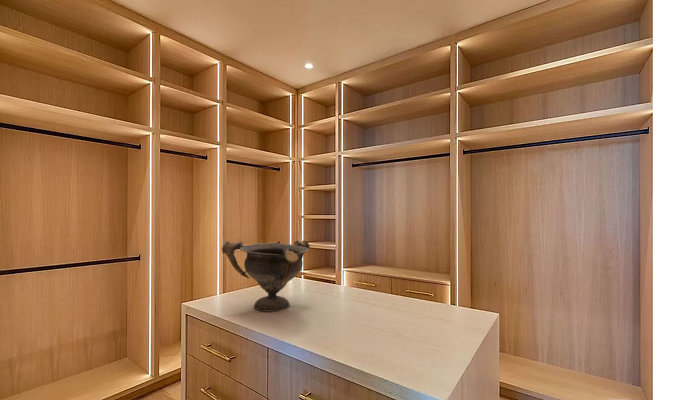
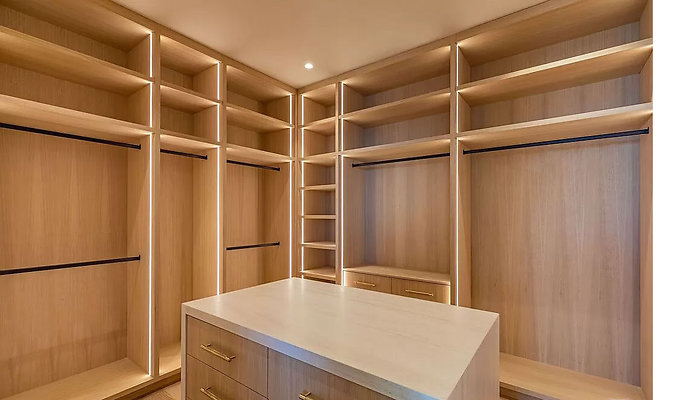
- decorative bowl [221,239,311,313]
